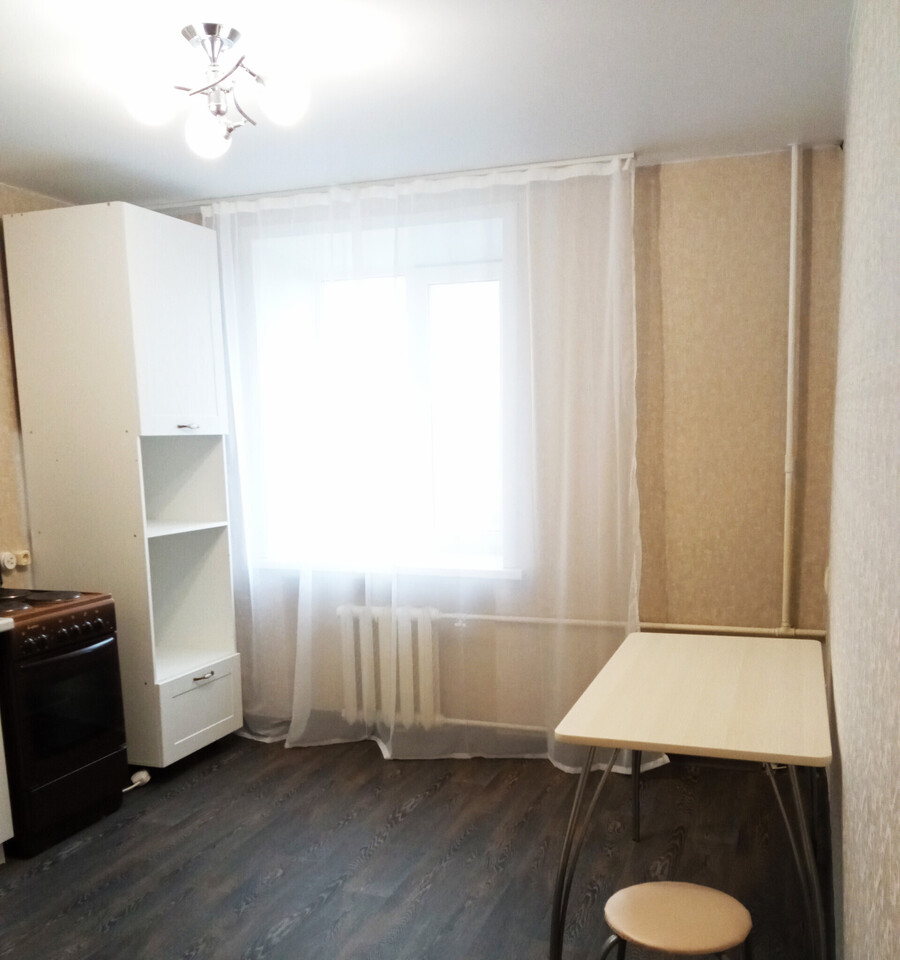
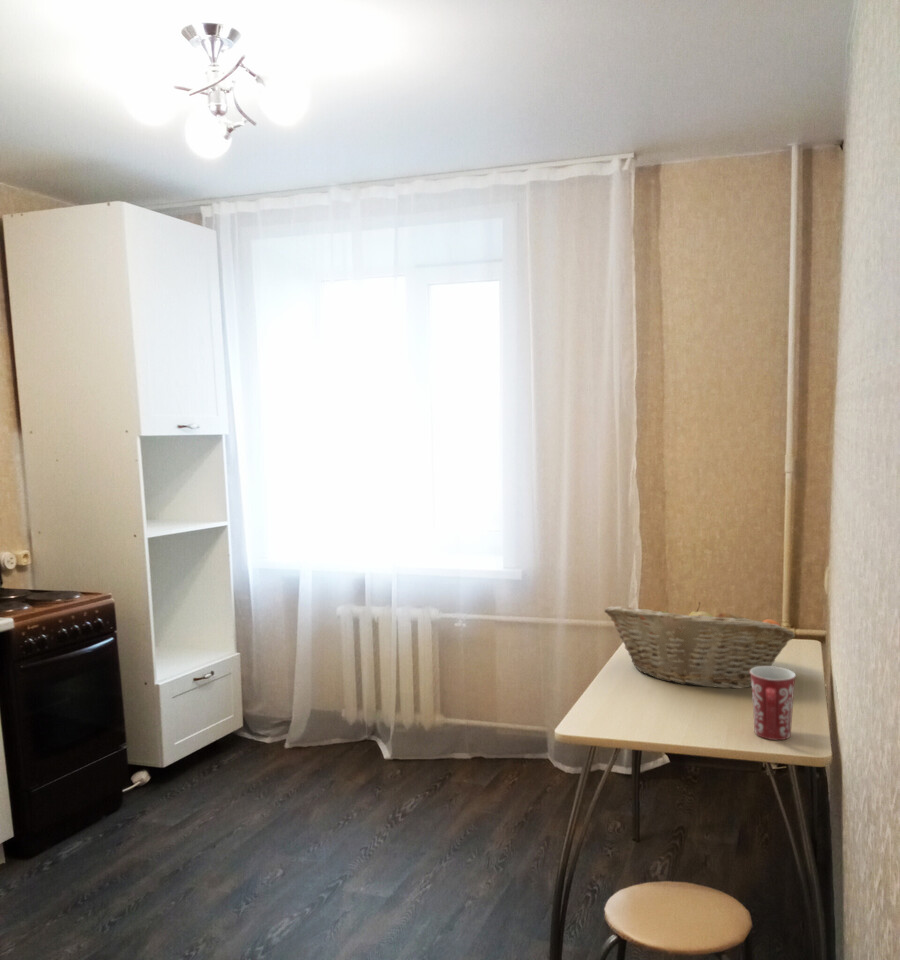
+ fruit basket [603,601,796,689]
+ mug [750,665,797,741]
